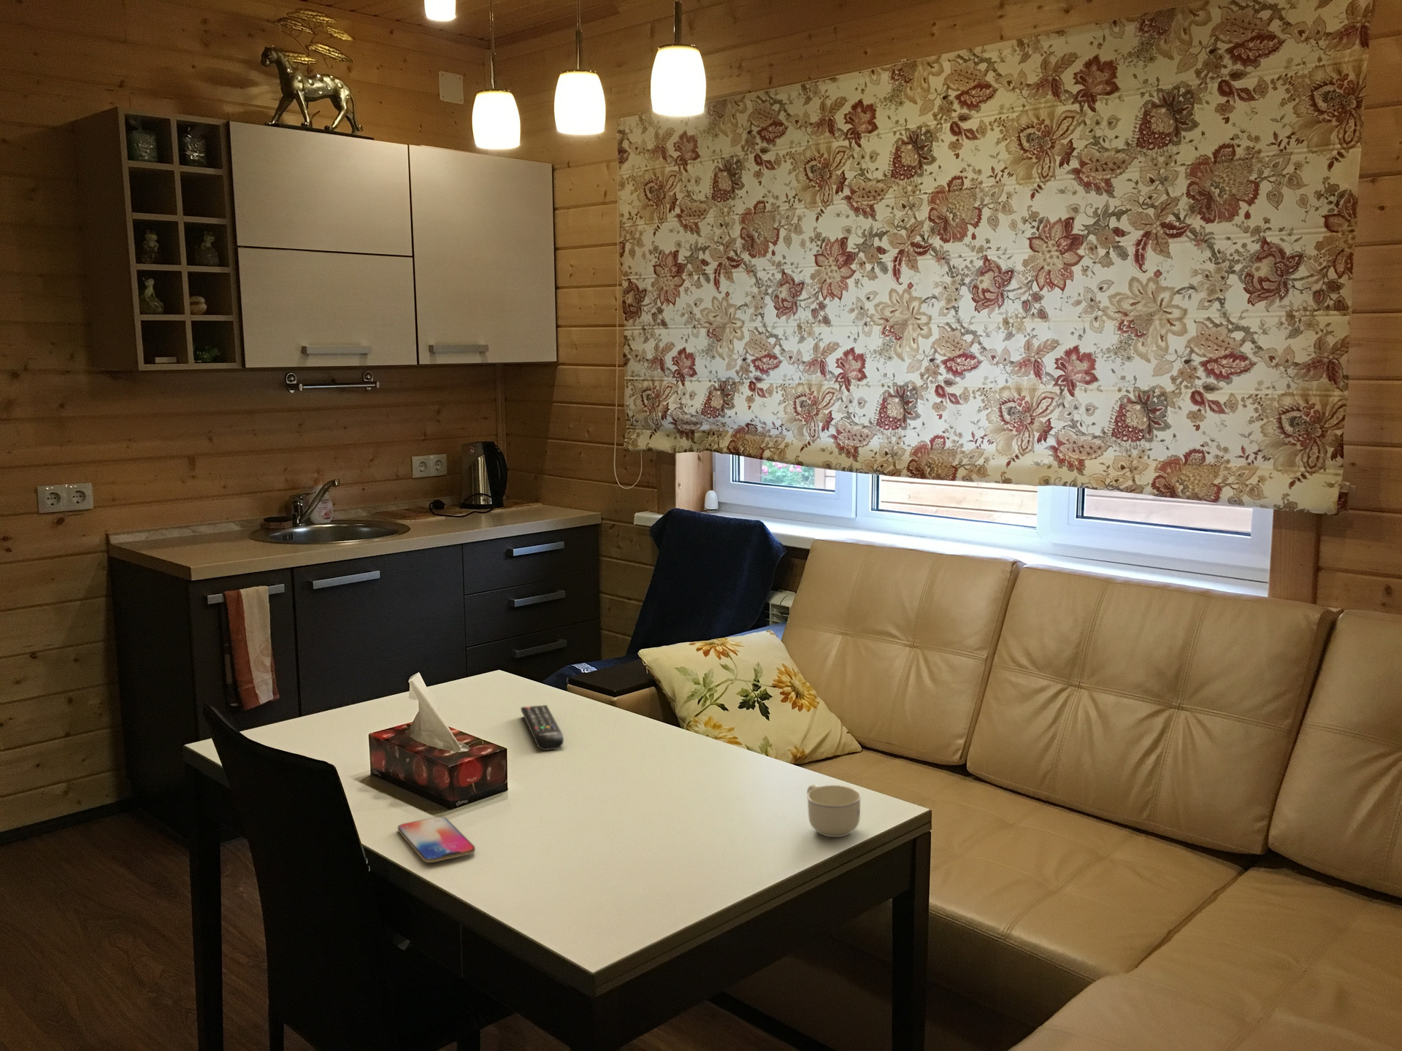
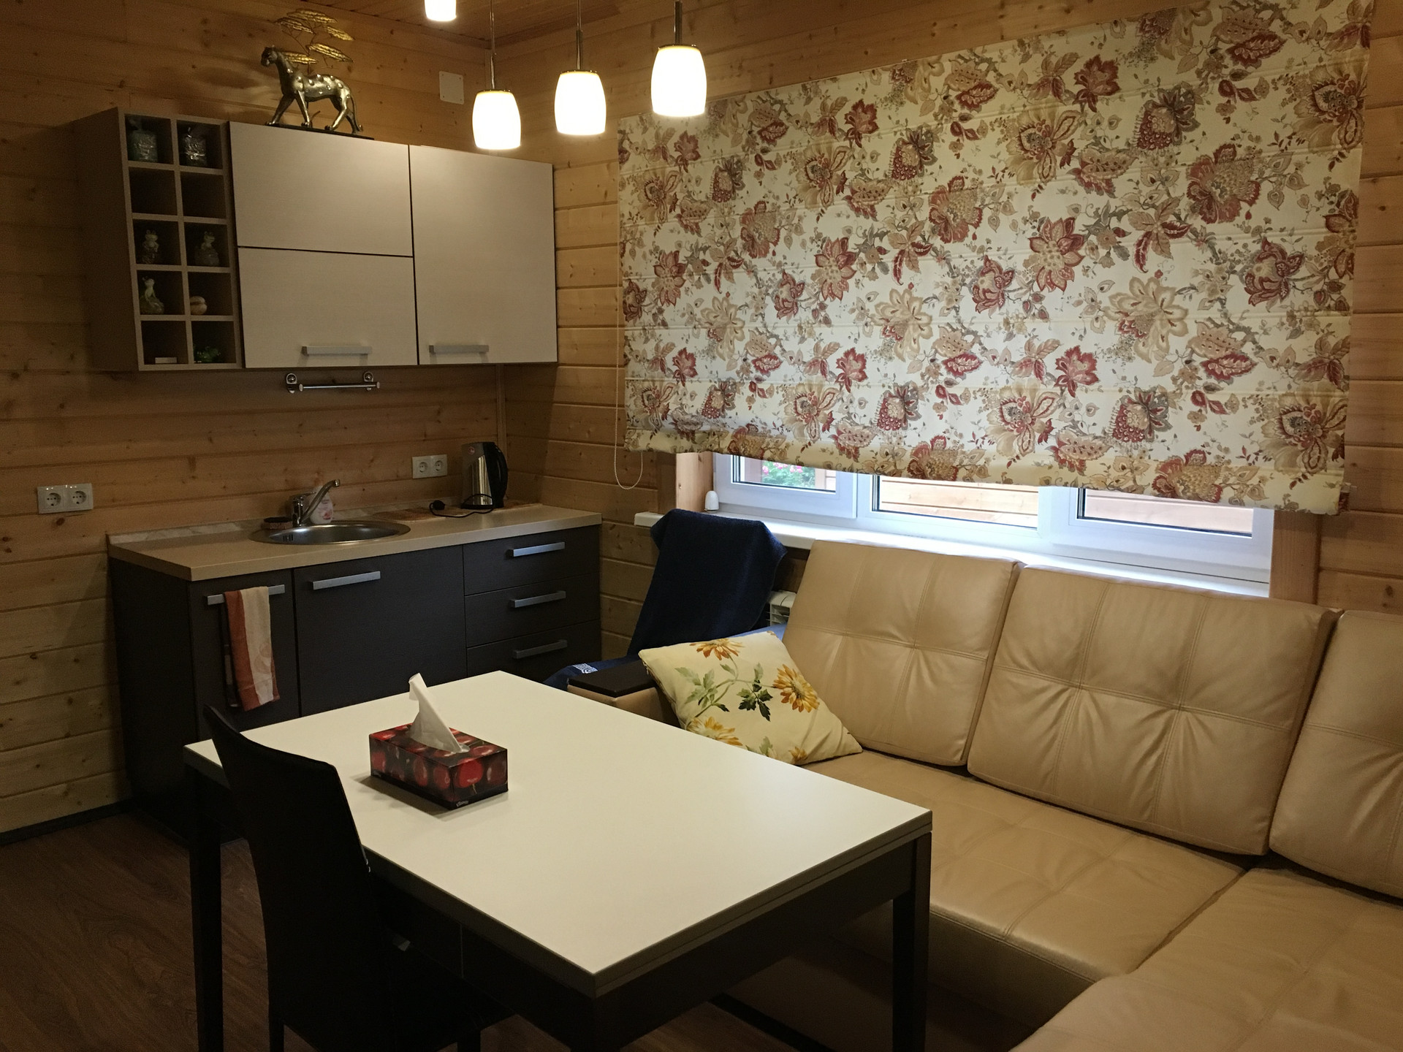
- smartphone [397,816,476,863]
- cup [806,784,862,838]
- remote control [520,704,564,751]
